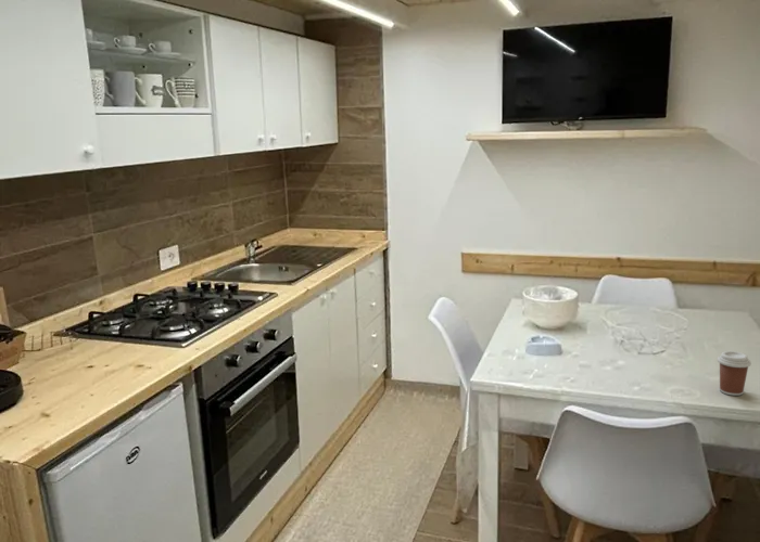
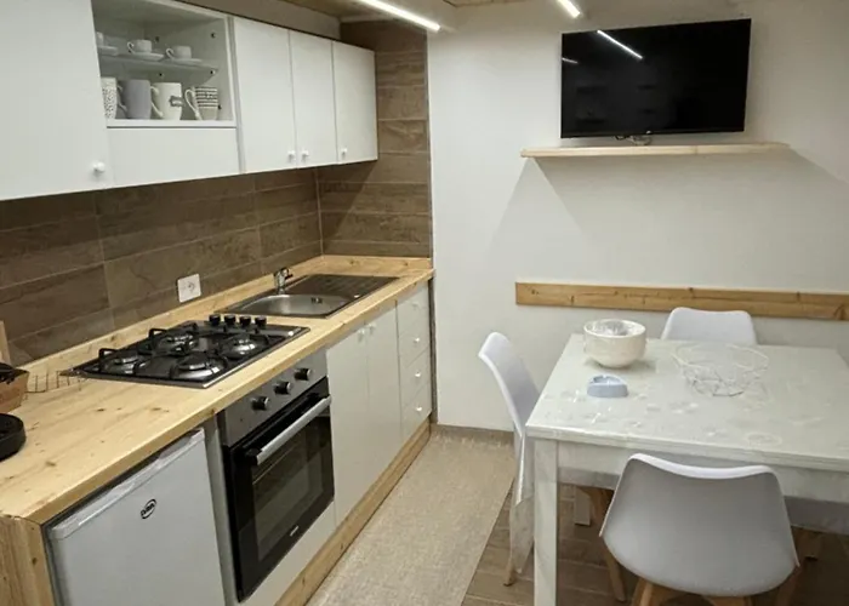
- coffee cup [717,350,752,397]
